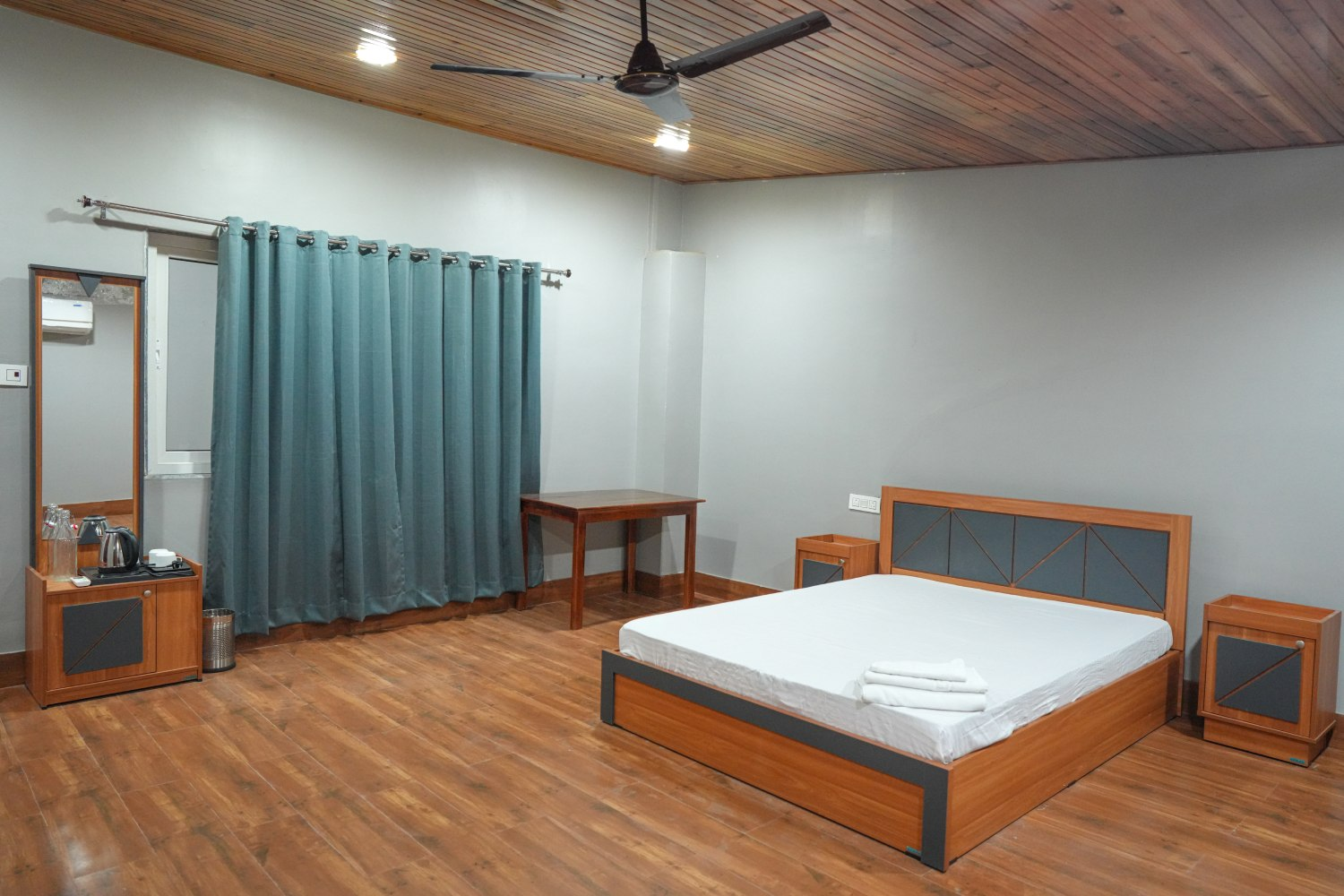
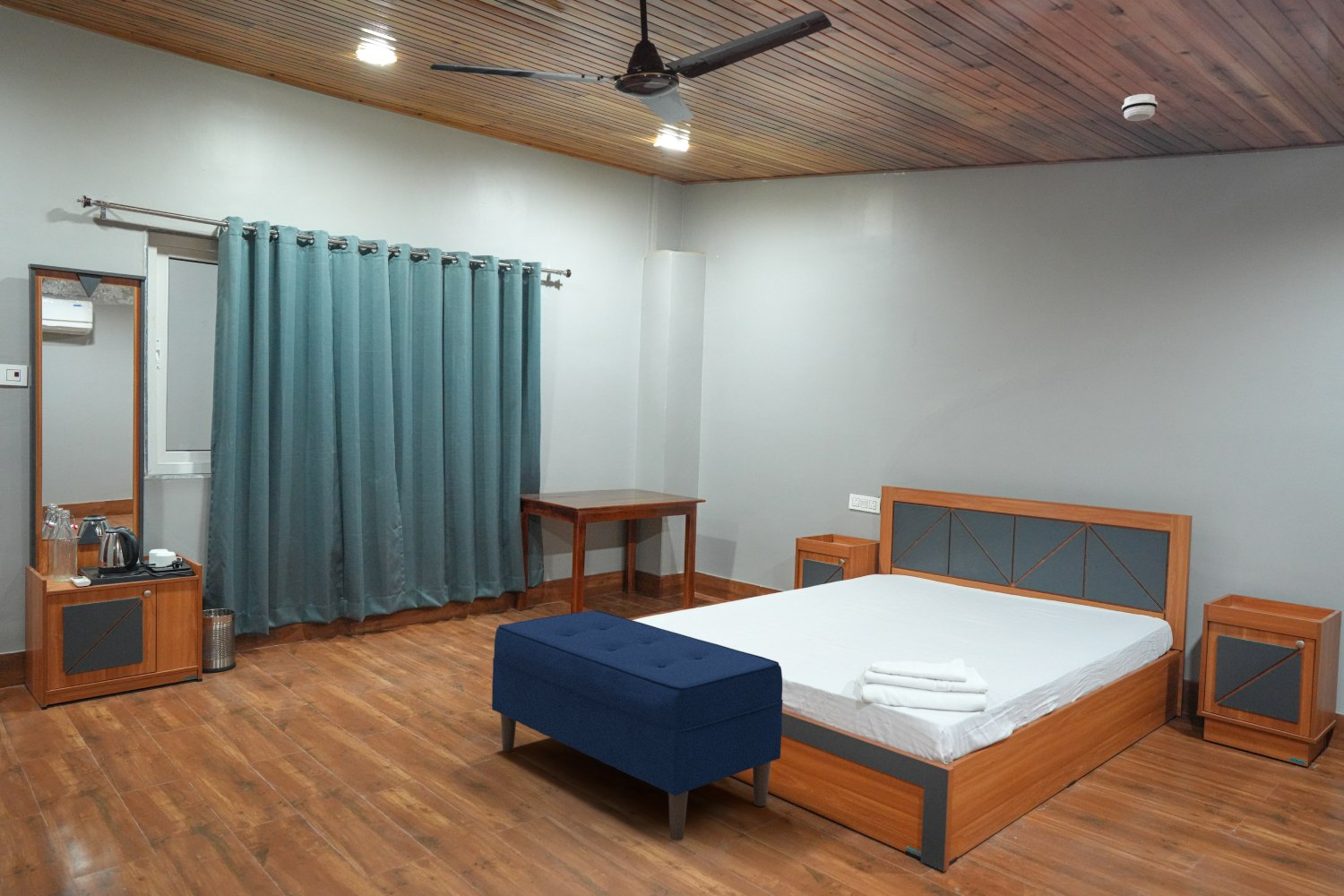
+ smoke detector [1121,93,1159,122]
+ bench [491,609,784,841]
